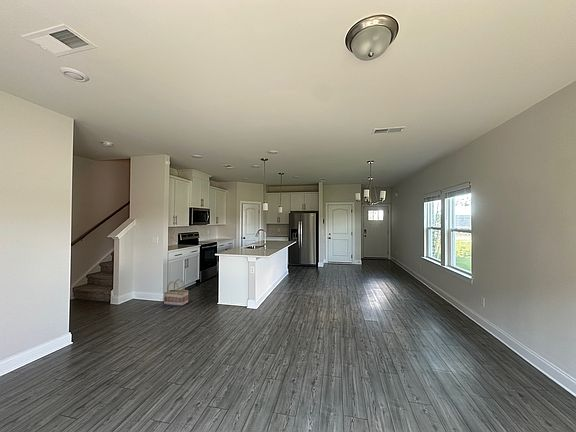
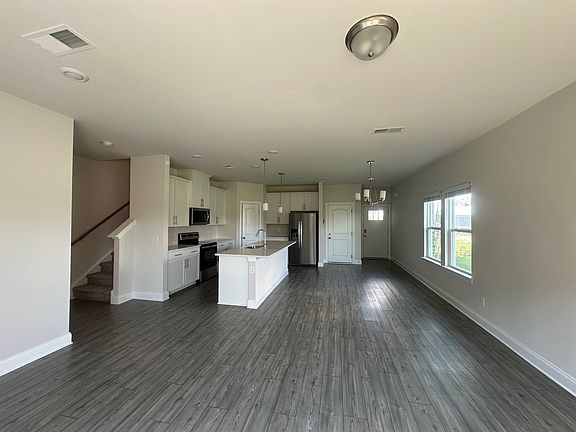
- basket [163,278,189,307]
